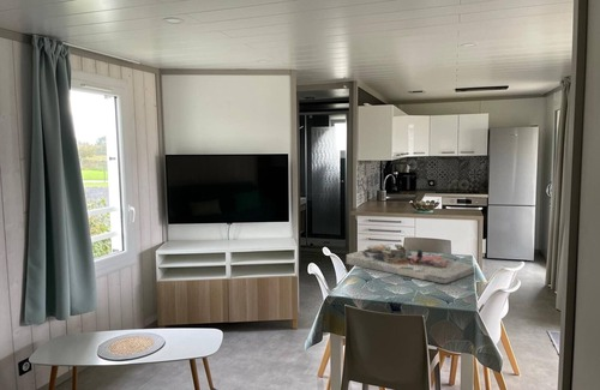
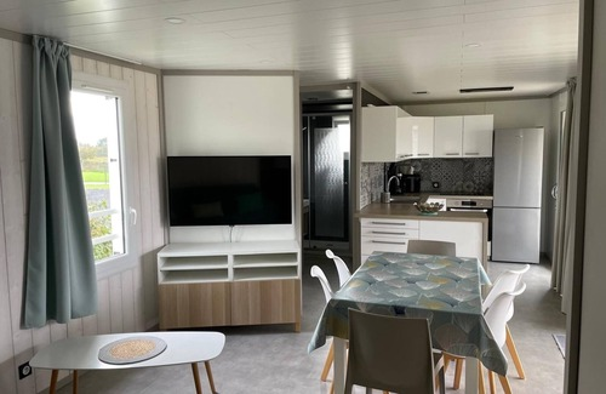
- food platter [346,244,476,284]
